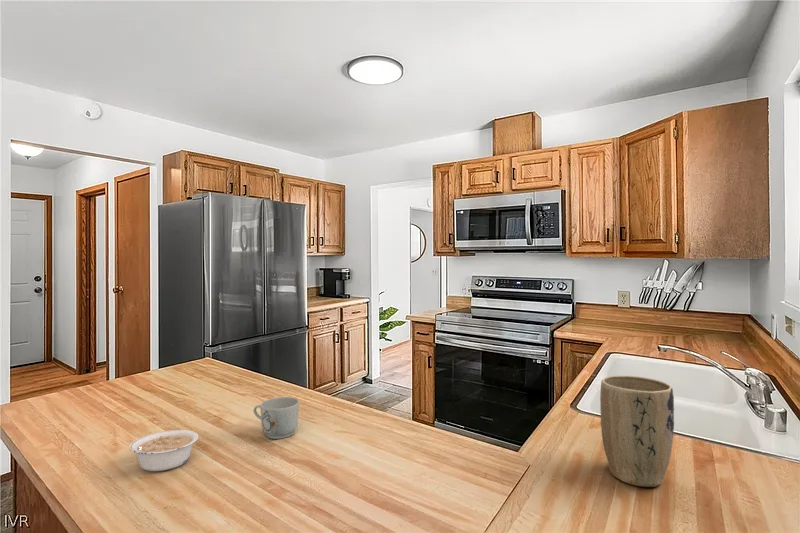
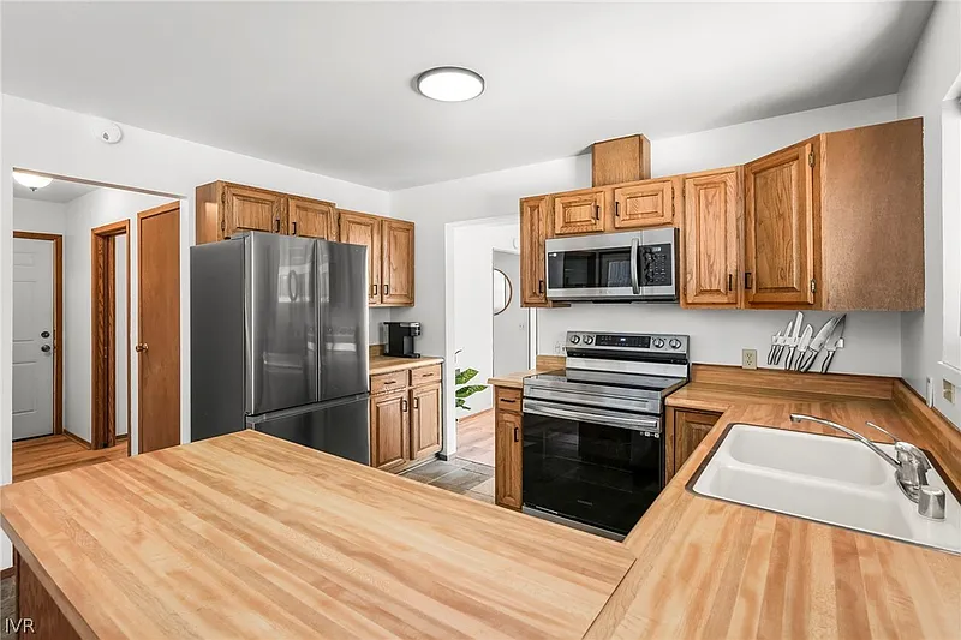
- legume [128,429,200,472]
- plant pot [599,375,675,488]
- mug [253,396,300,440]
